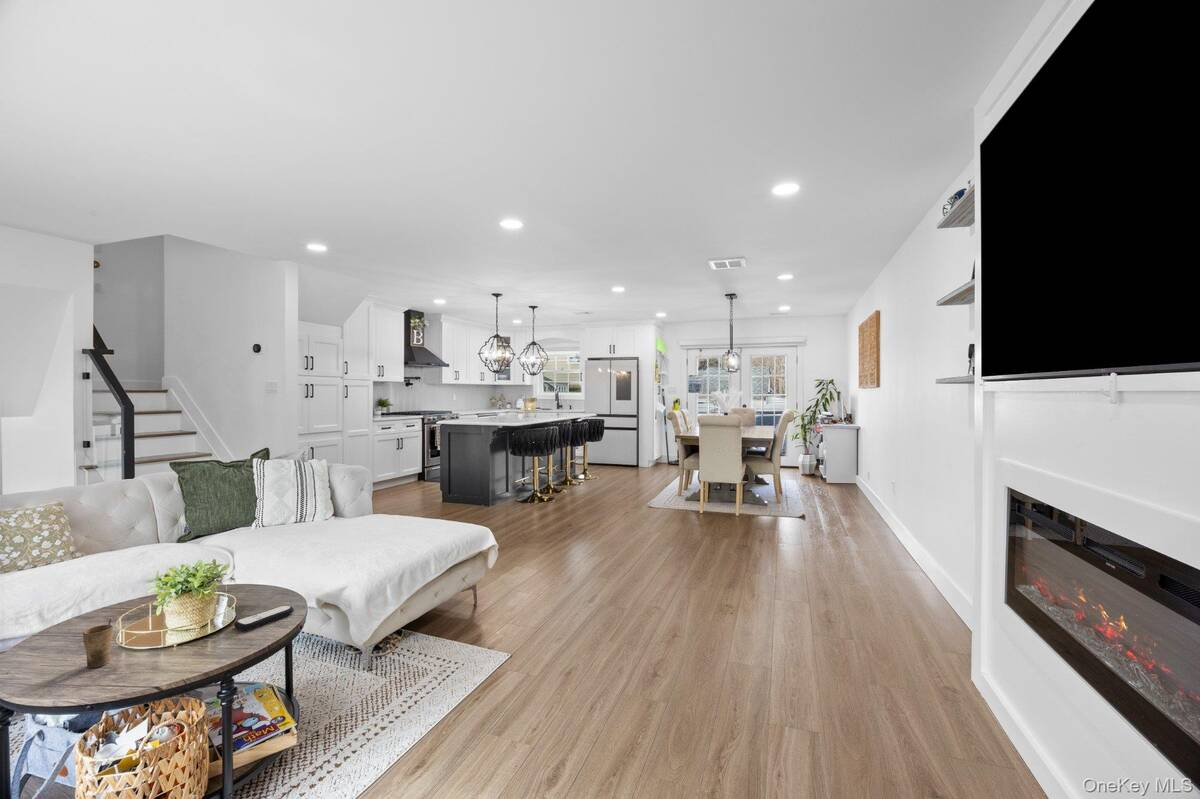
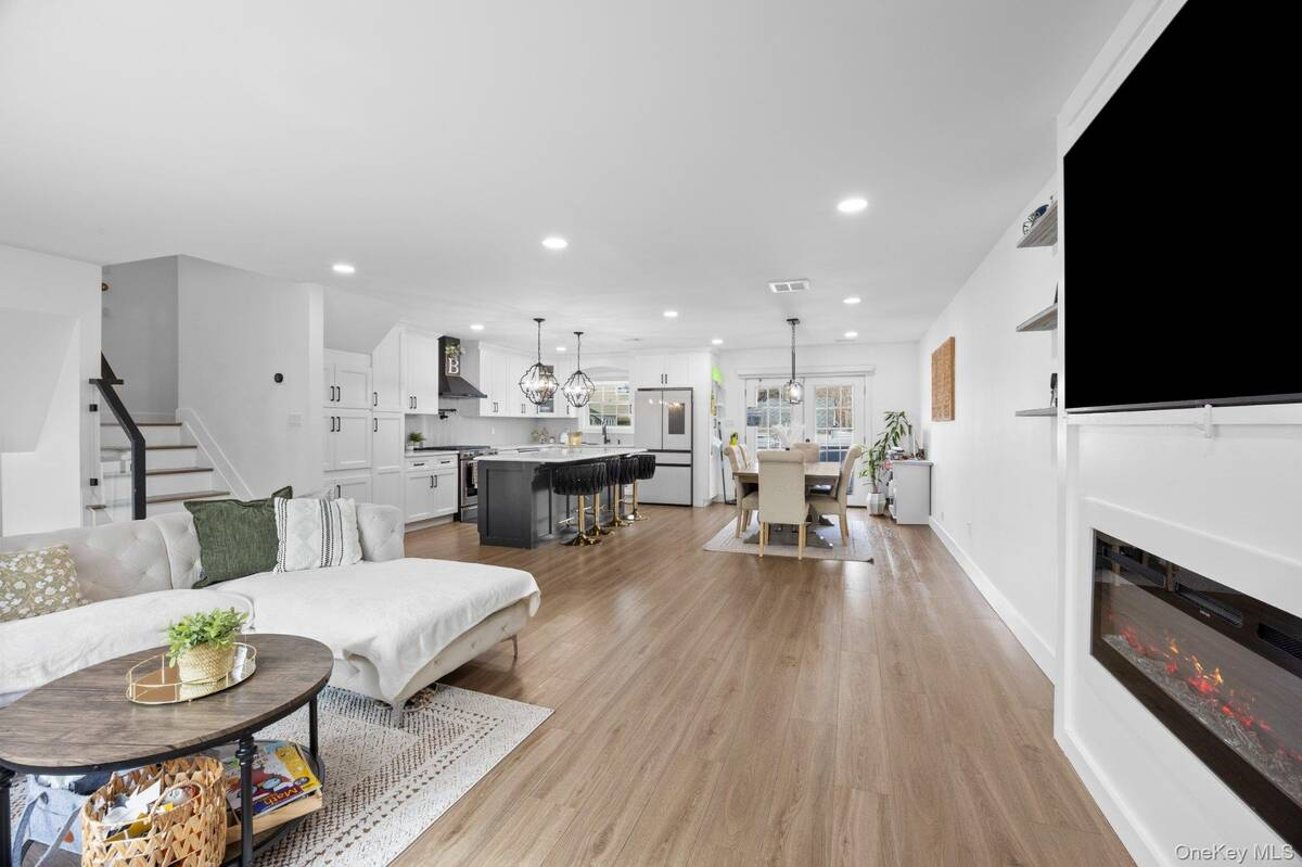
- cup [82,618,114,669]
- remote control [233,604,295,631]
